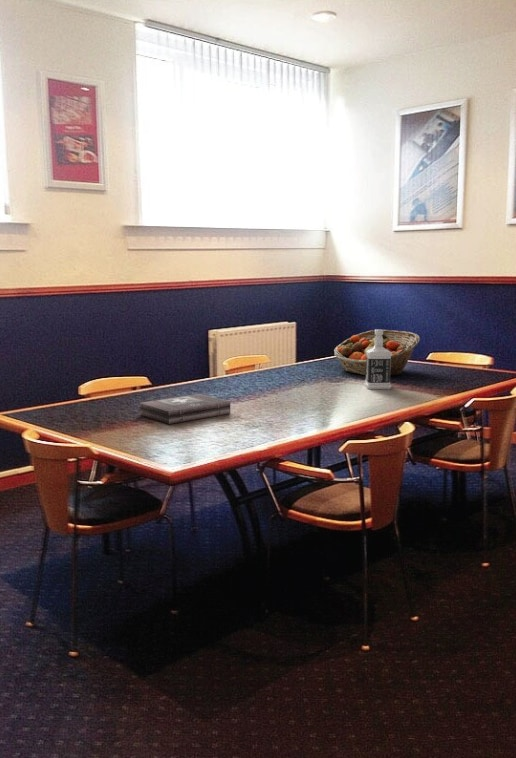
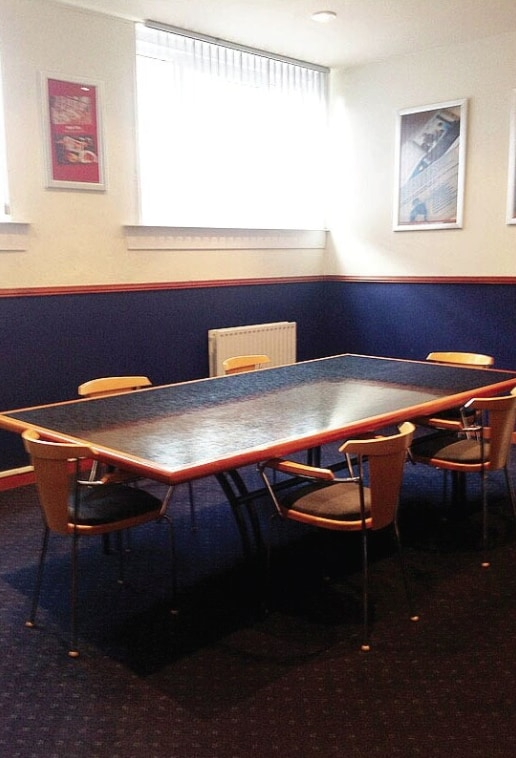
- first aid kit [139,393,231,425]
- bottle [363,328,392,390]
- fruit basket [333,329,421,377]
